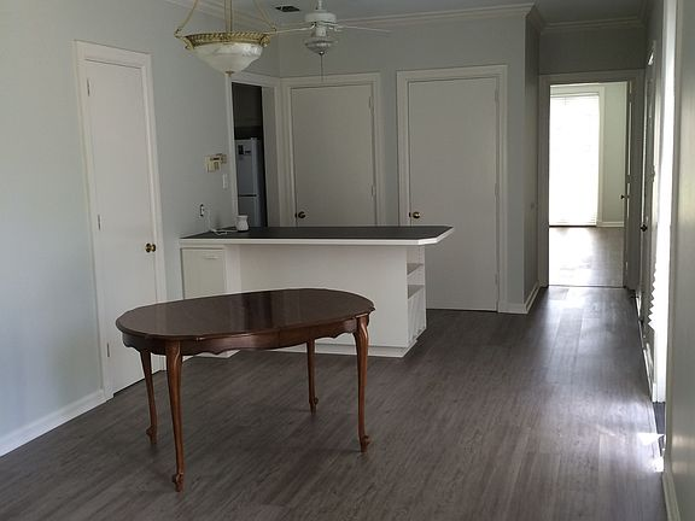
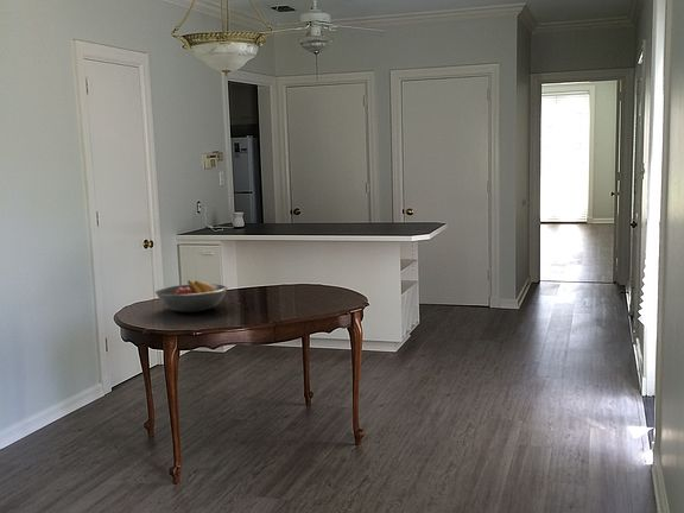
+ fruit bowl [154,279,229,314]
